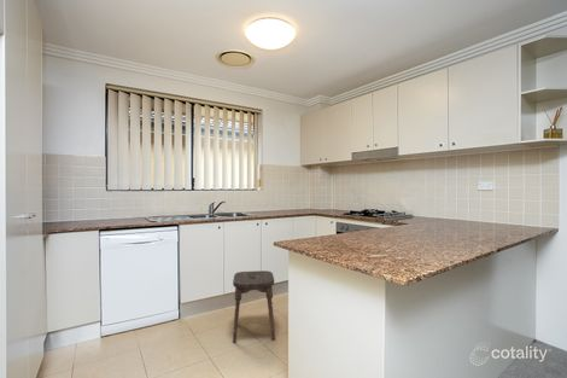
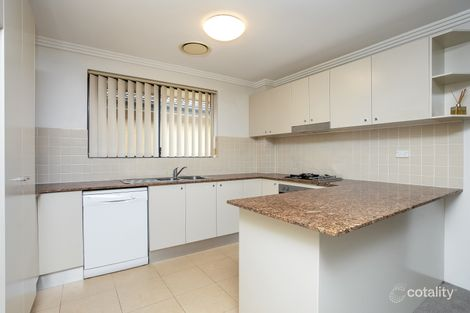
- stool [232,269,276,344]
